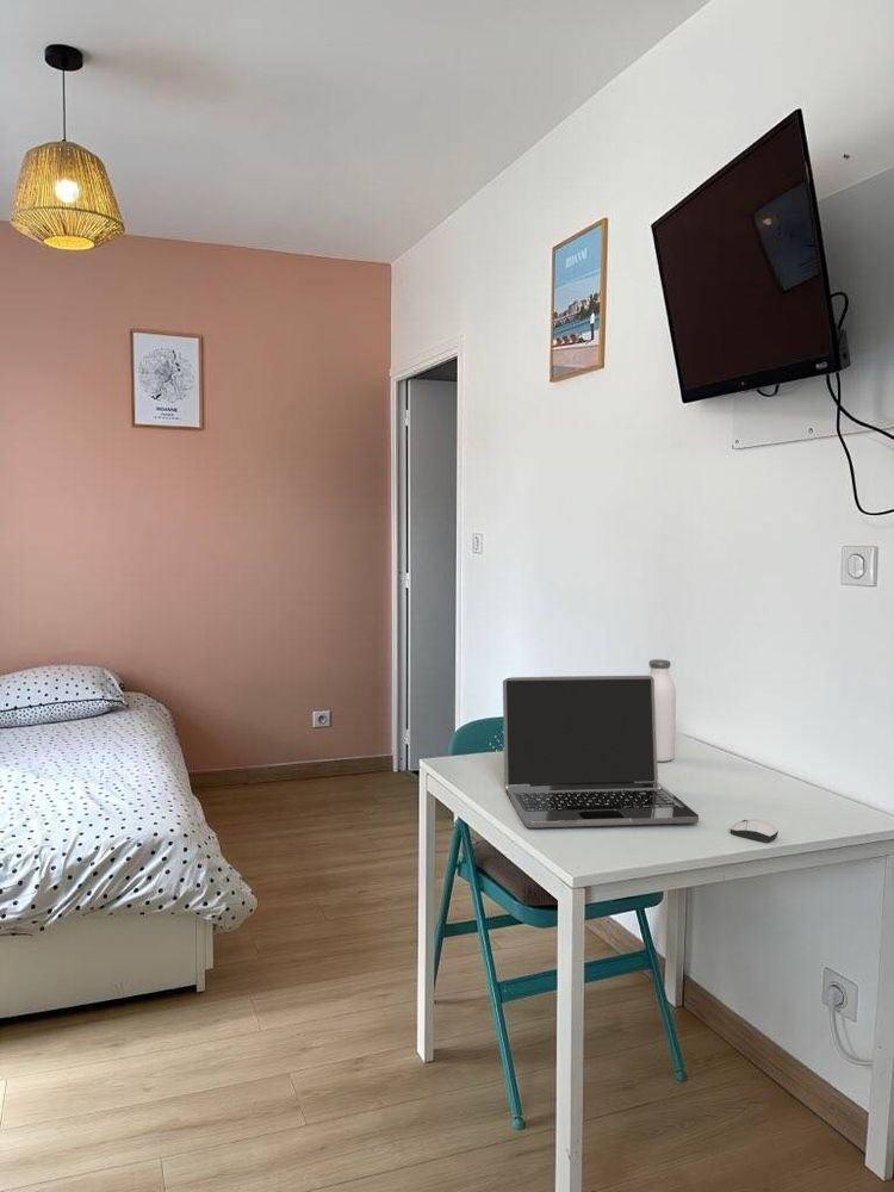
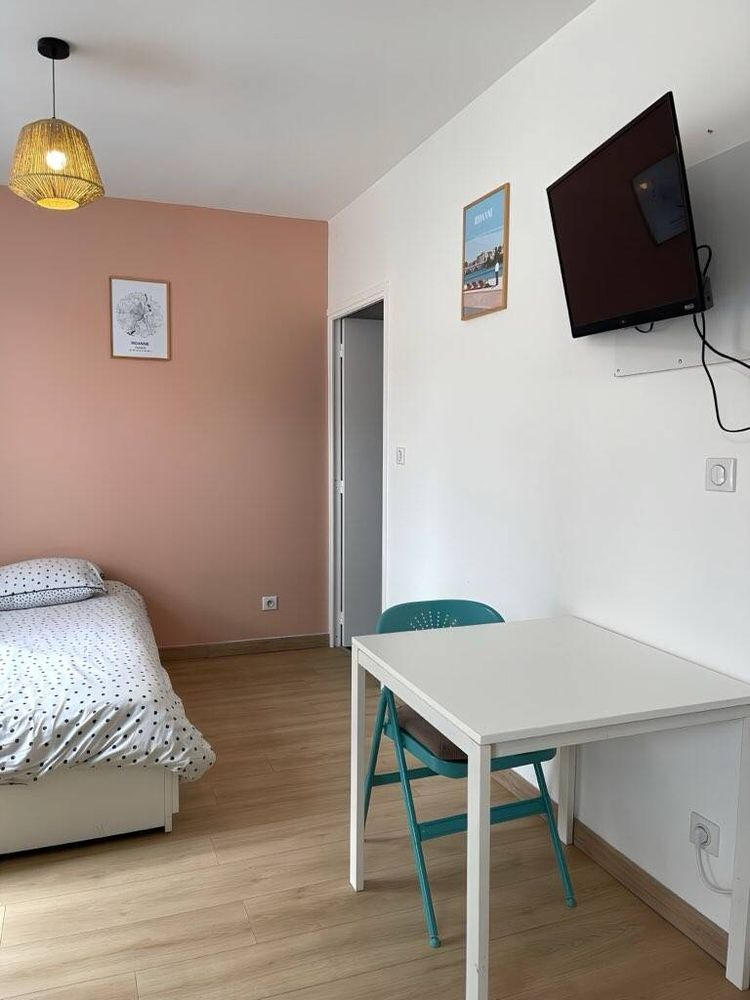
- computer mouse [730,818,780,844]
- water bottle [647,658,677,763]
- laptop [502,675,700,828]
